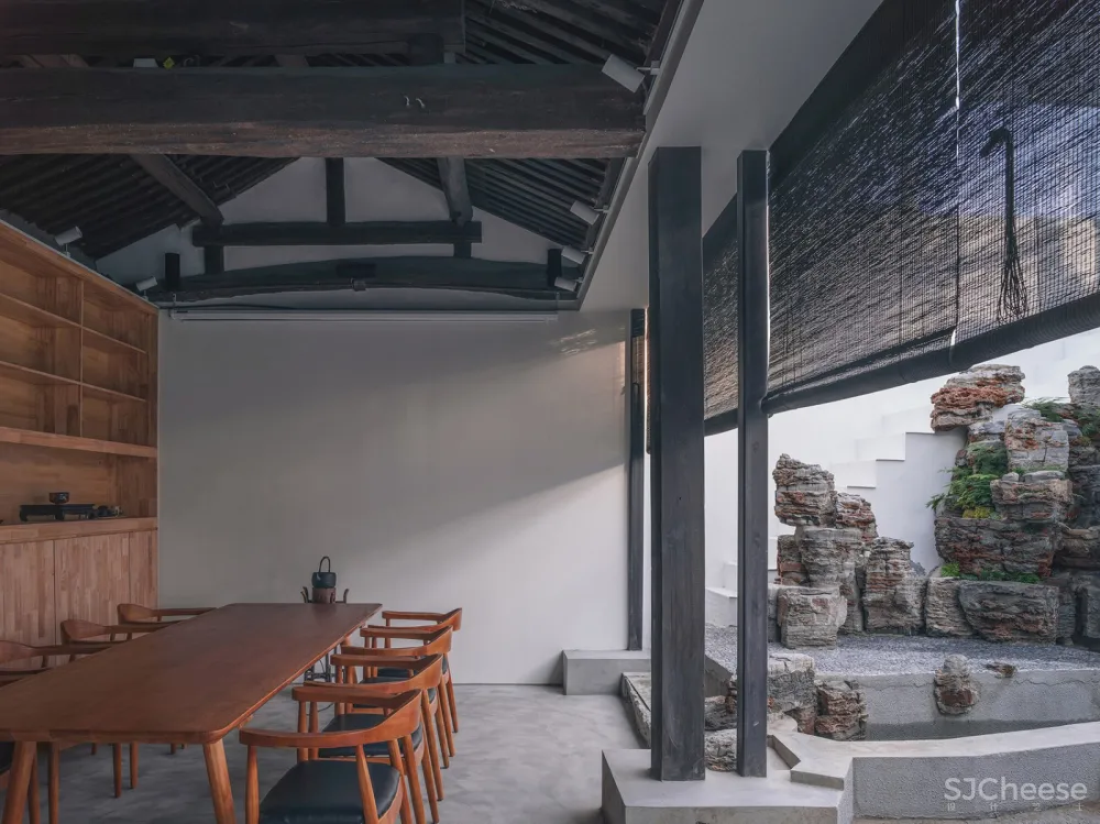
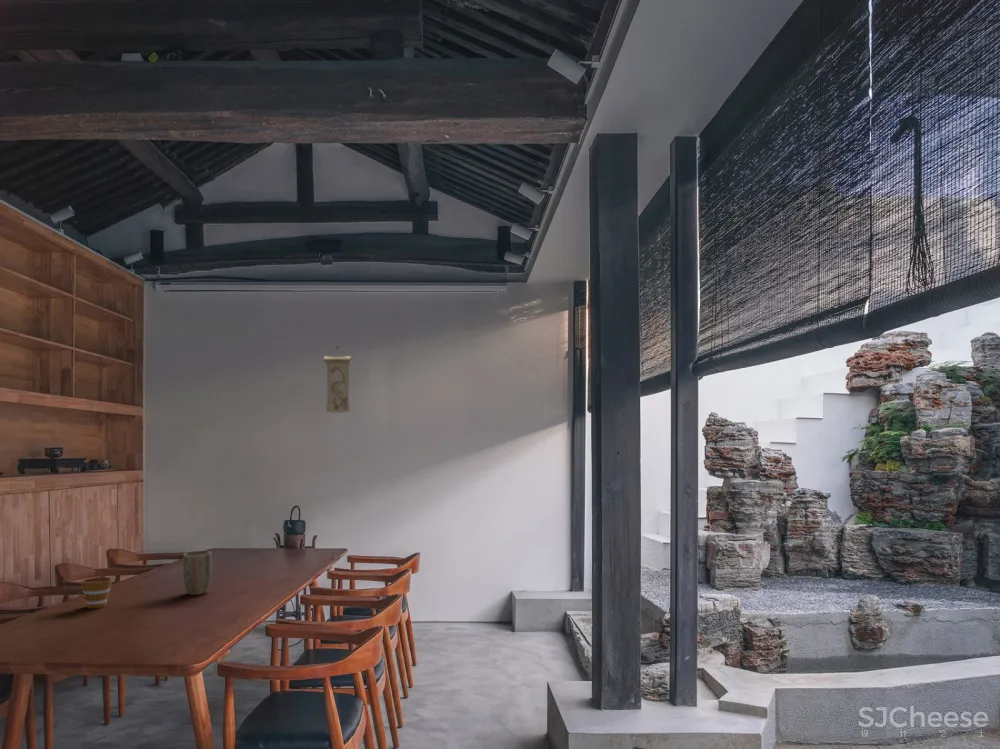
+ wall scroll [322,345,353,413]
+ cup [78,576,113,609]
+ plant pot [182,549,213,596]
